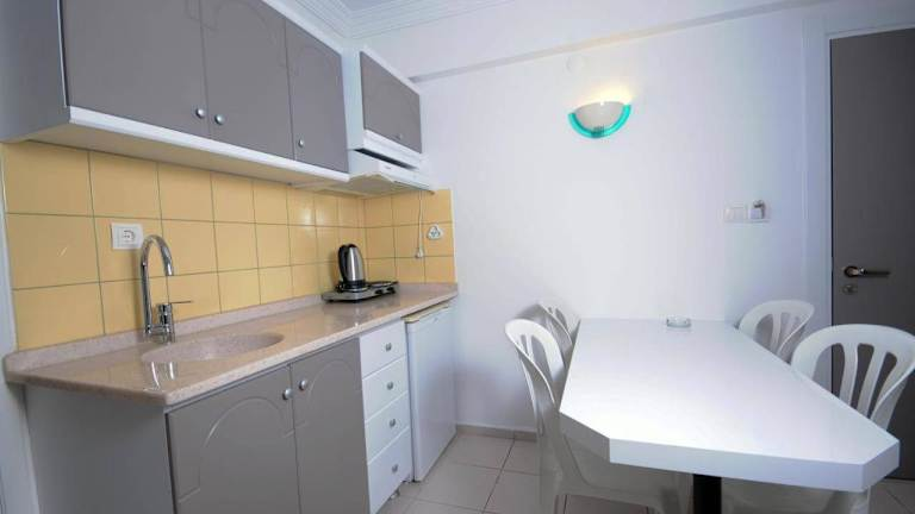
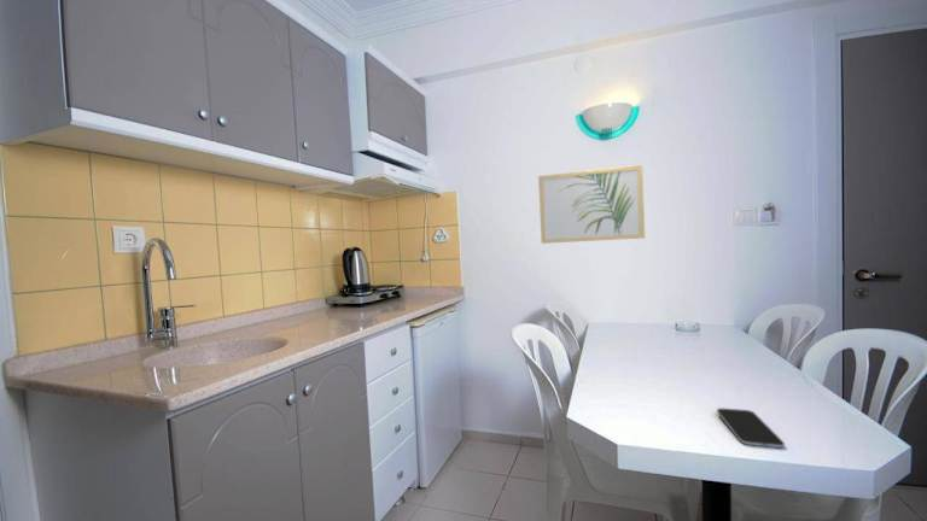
+ wall art [537,164,646,245]
+ smartphone [716,408,786,449]
